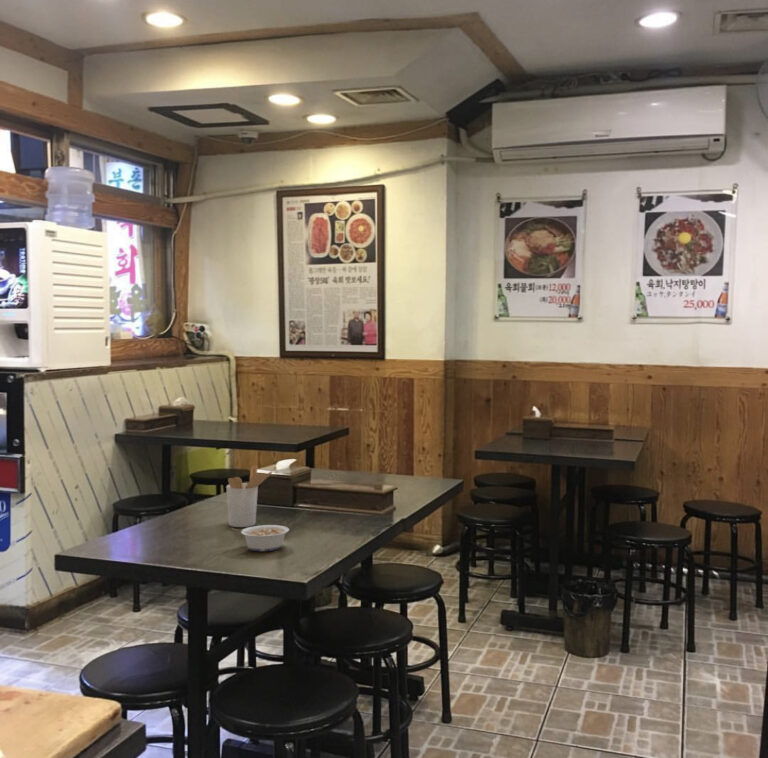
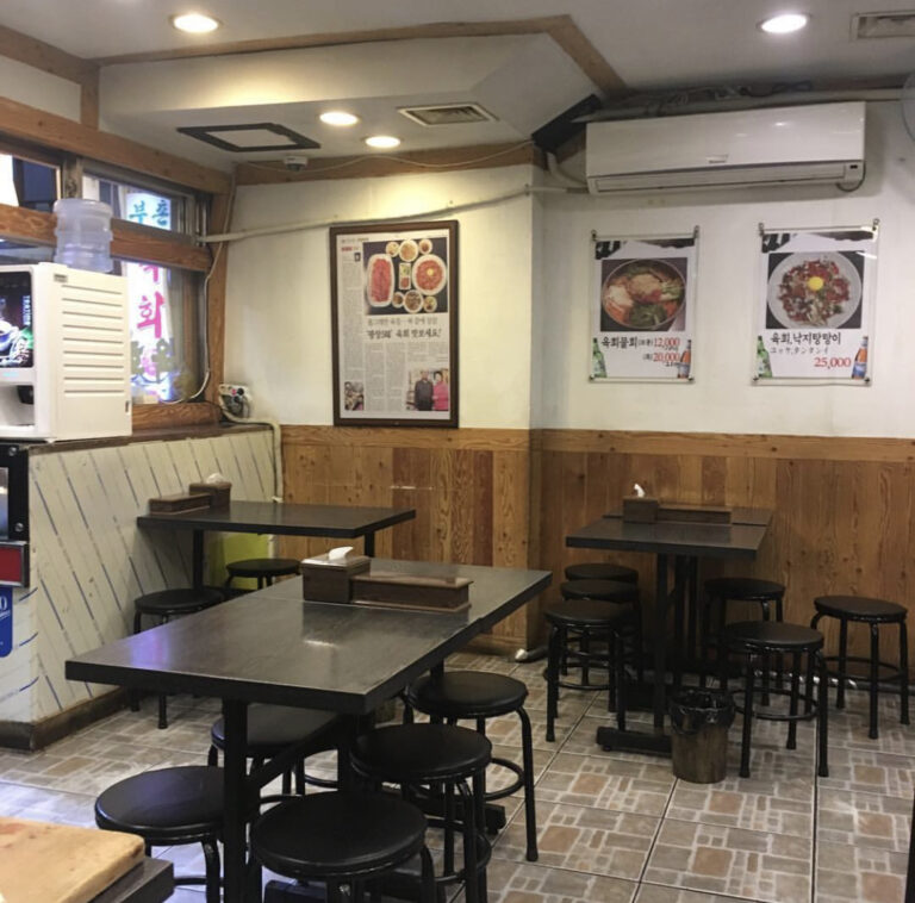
- utensil holder [225,464,273,528]
- legume [230,524,290,552]
